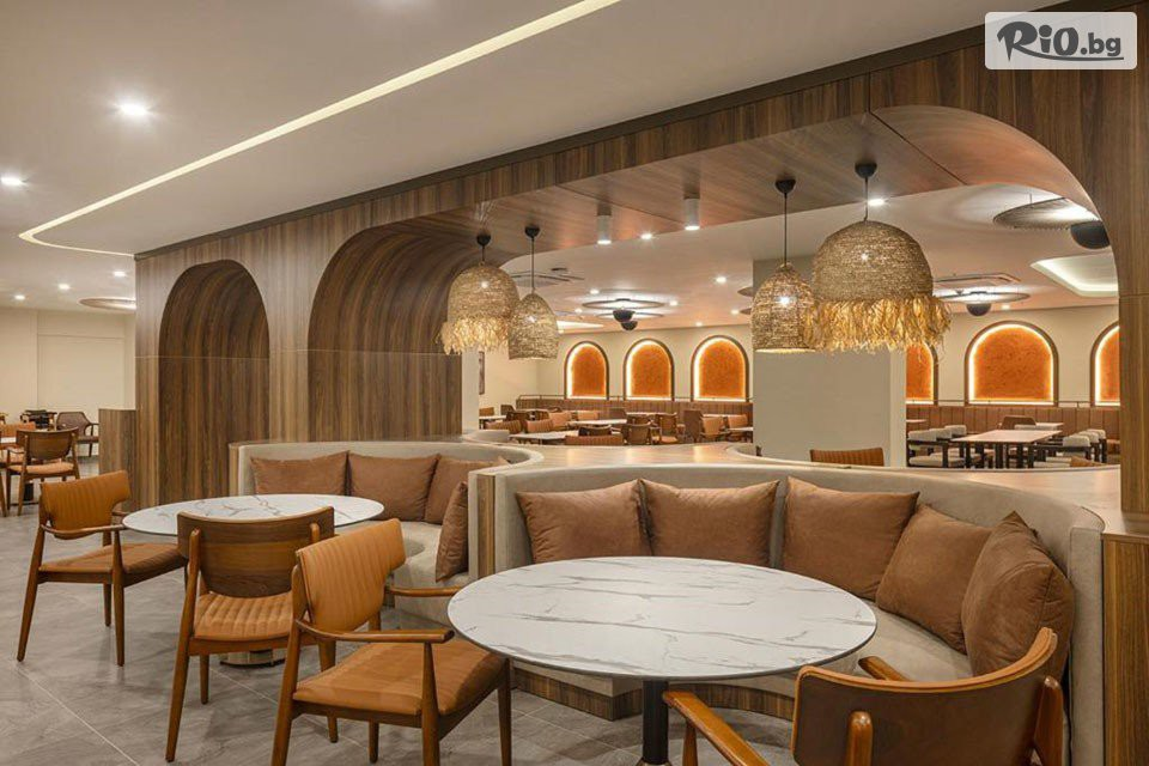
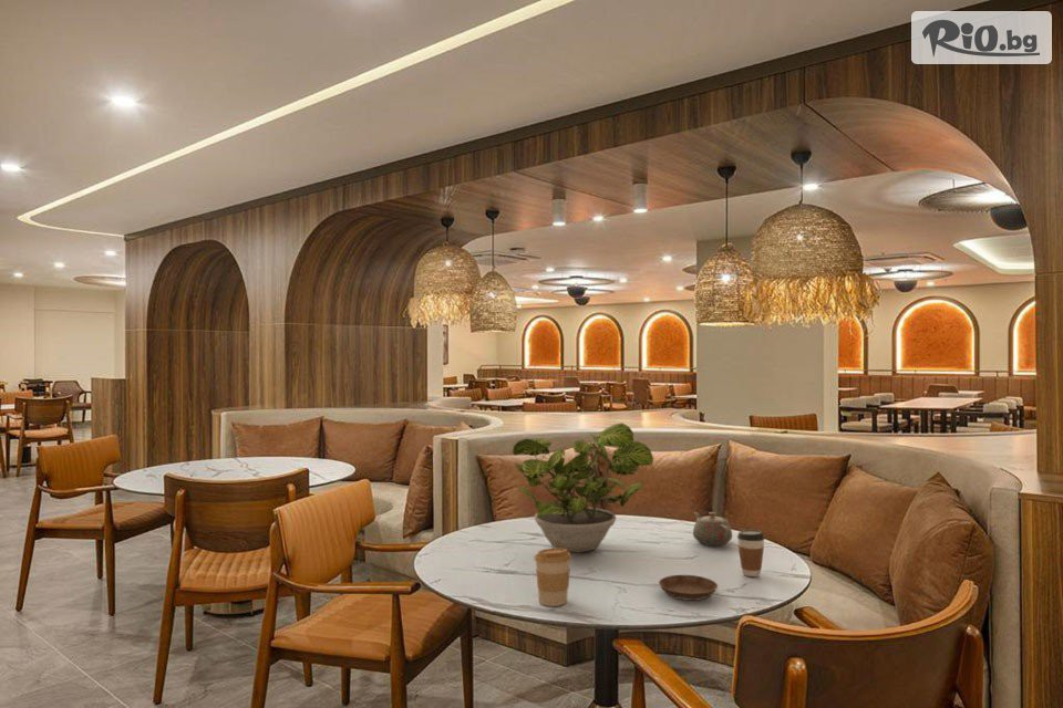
+ teapot [692,511,733,546]
+ saucer [658,574,719,602]
+ coffee cup [533,548,572,607]
+ potted plant [512,421,654,553]
+ coffee cup [736,529,766,577]
